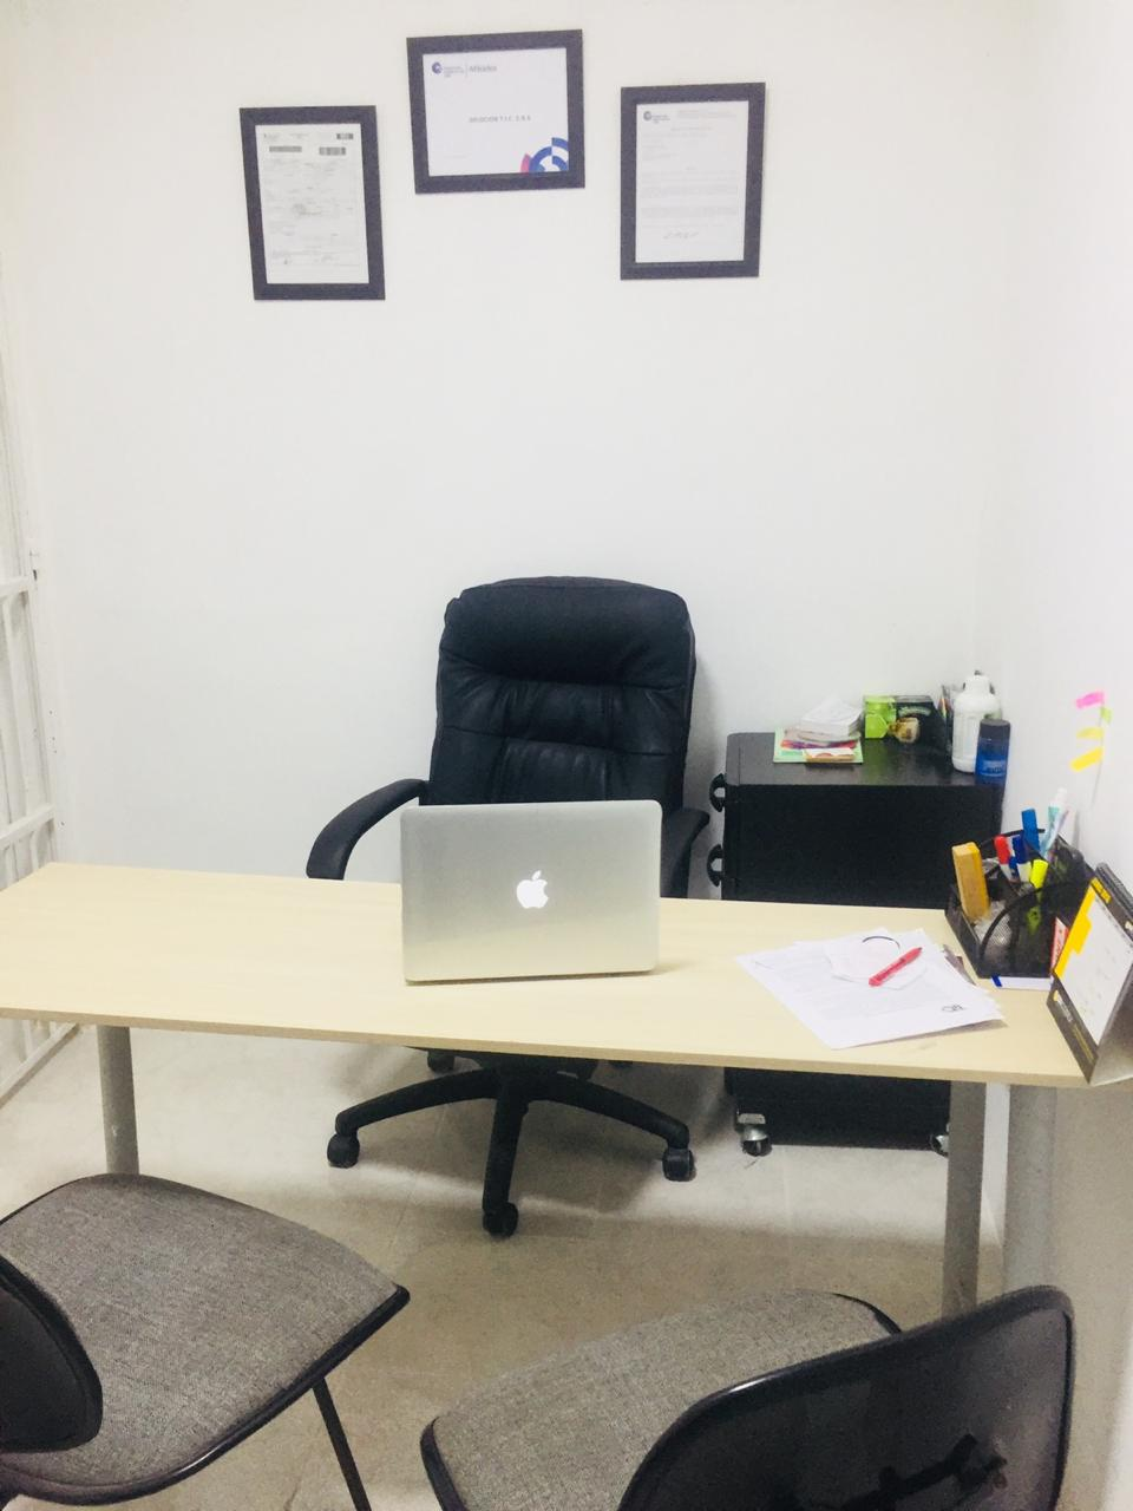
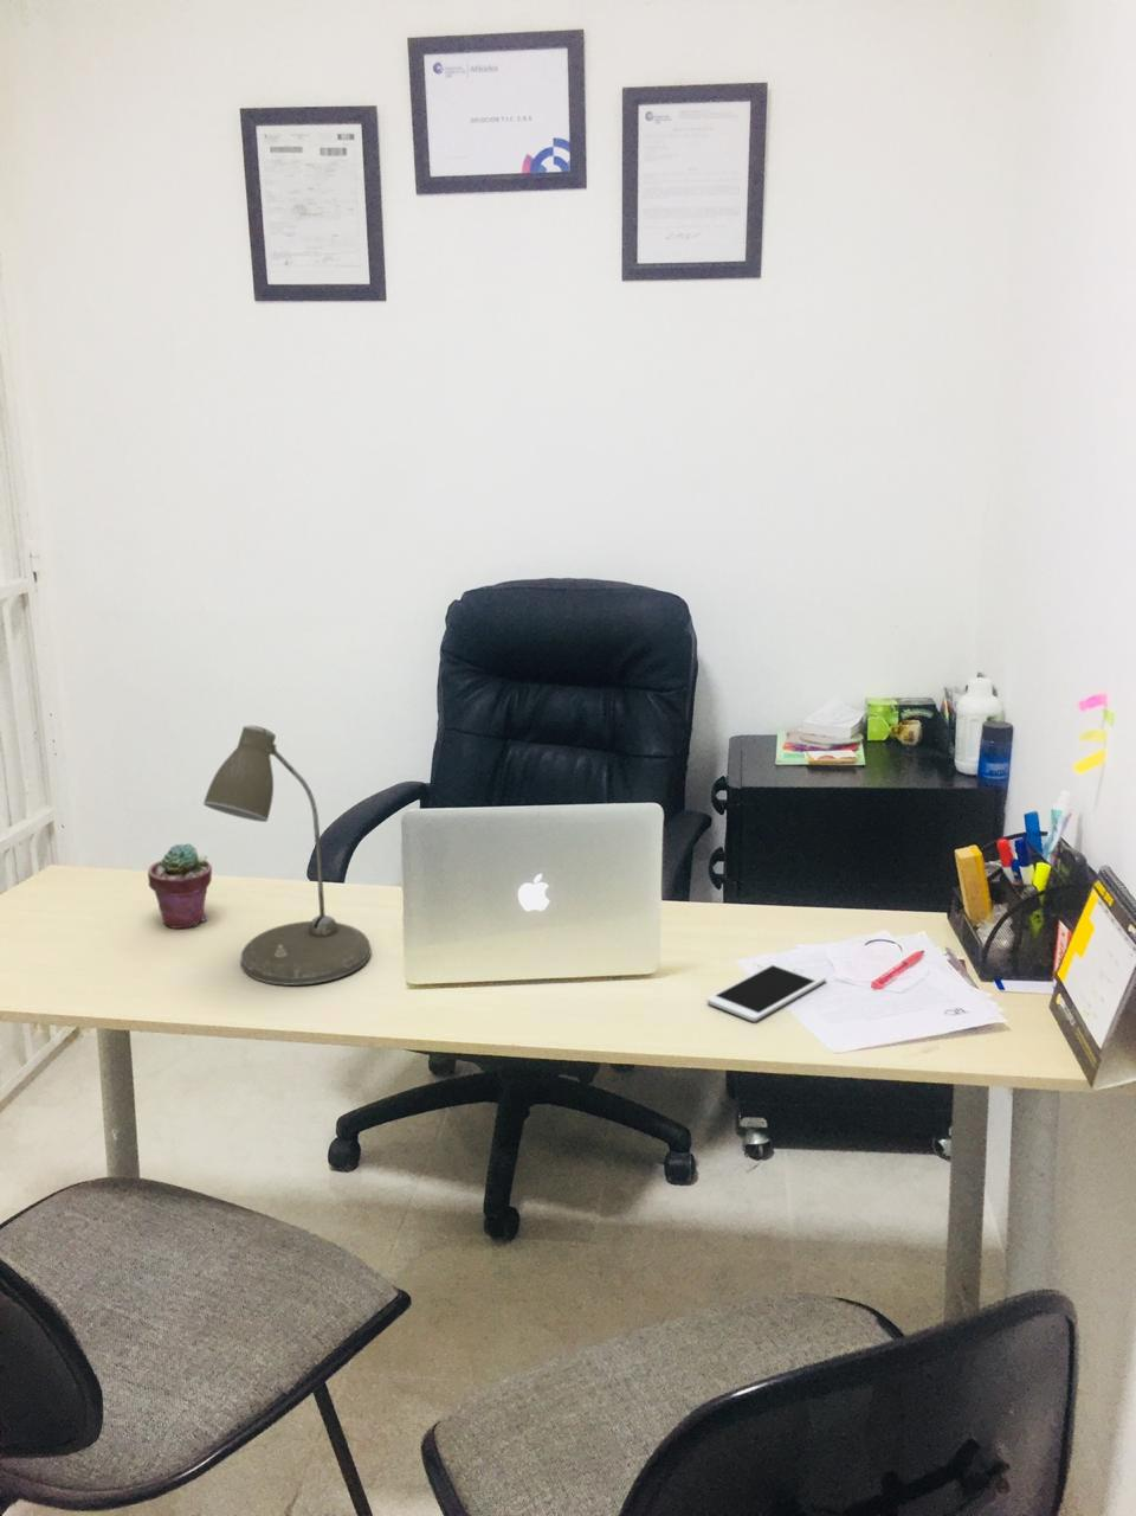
+ desk lamp [203,725,371,986]
+ cell phone [706,960,827,1022]
+ potted succulent [147,842,214,930]
